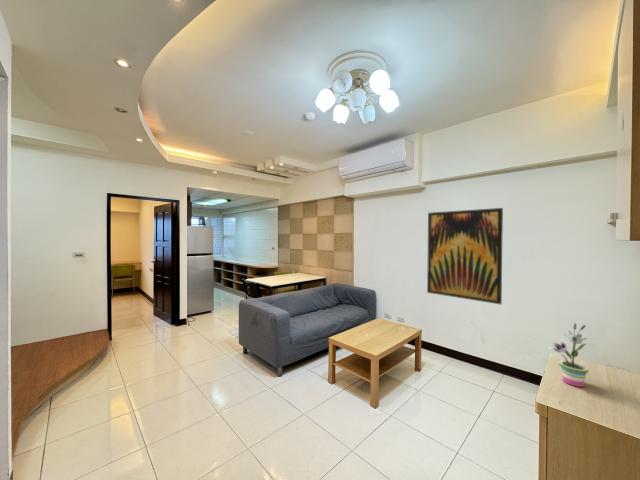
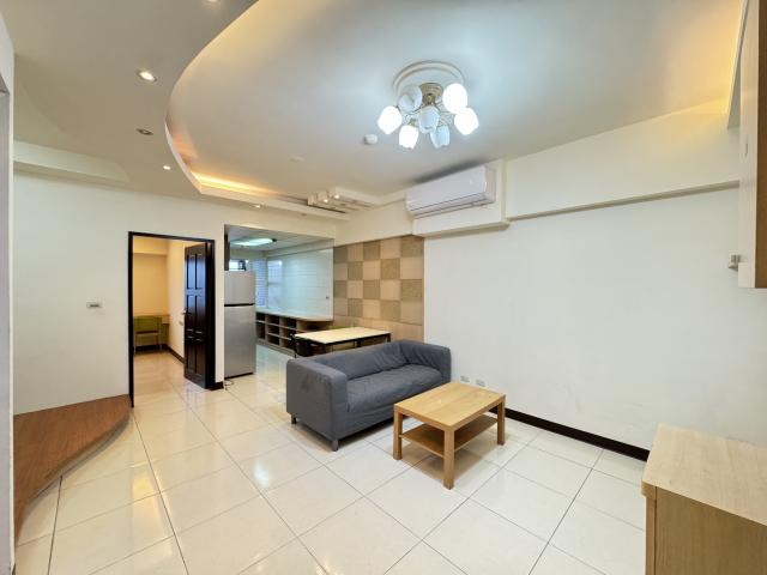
- potted plant [546,322,589,388]
- wall art [426,207,504,305]
